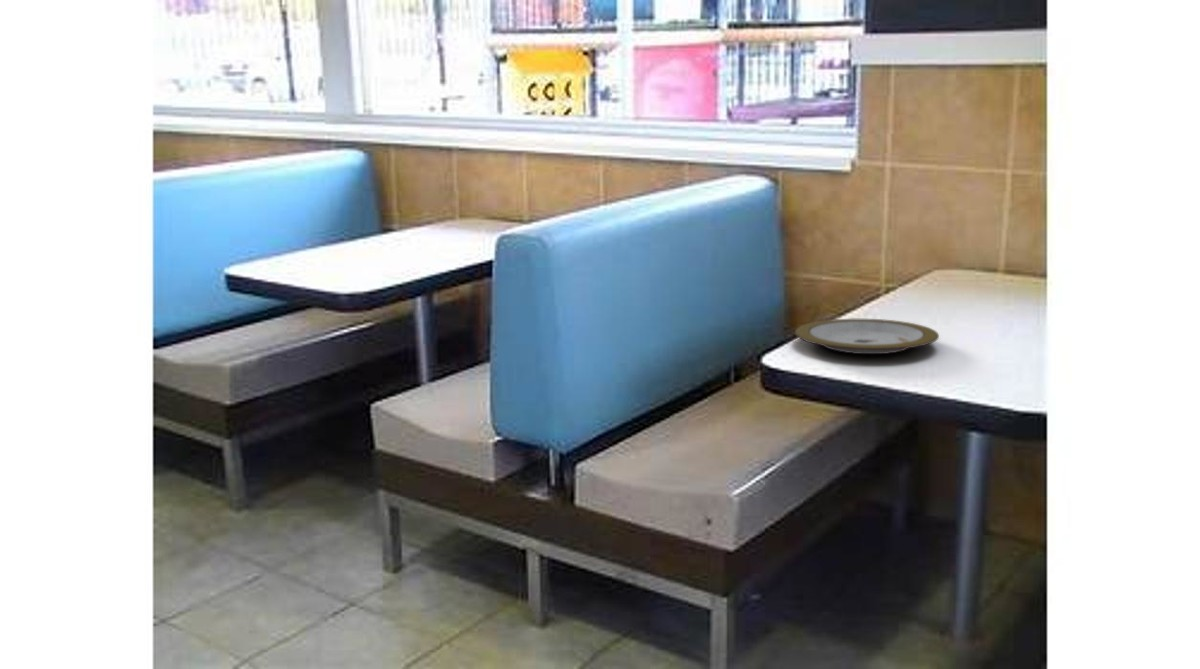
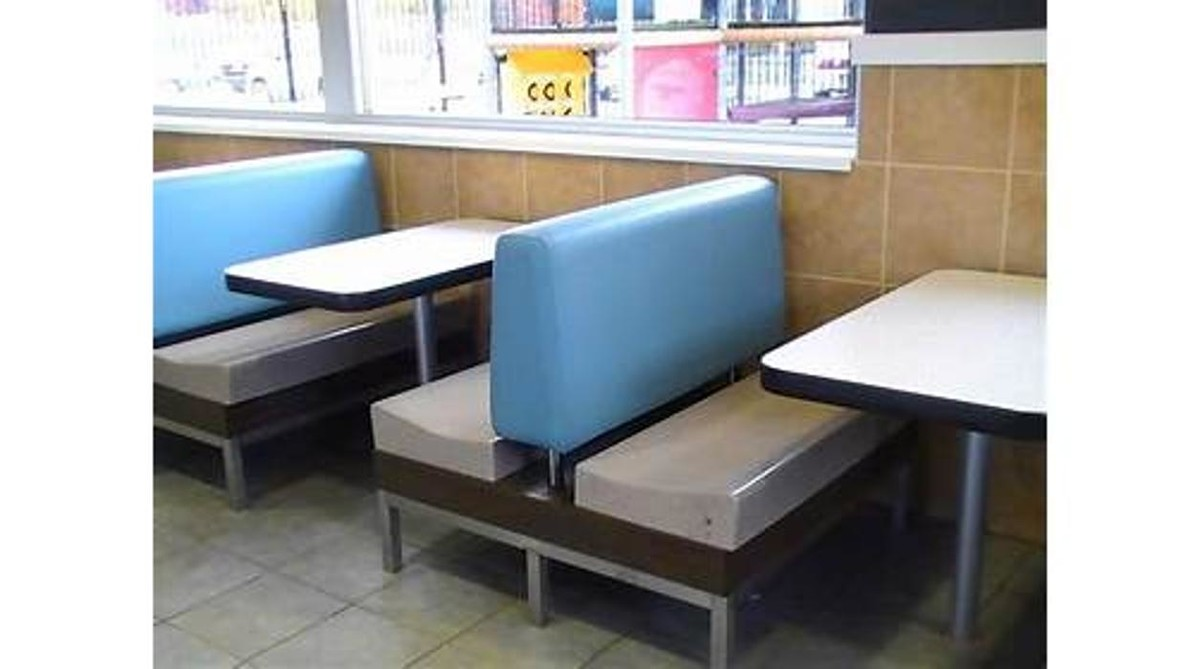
- plate [794,318,940,355]
